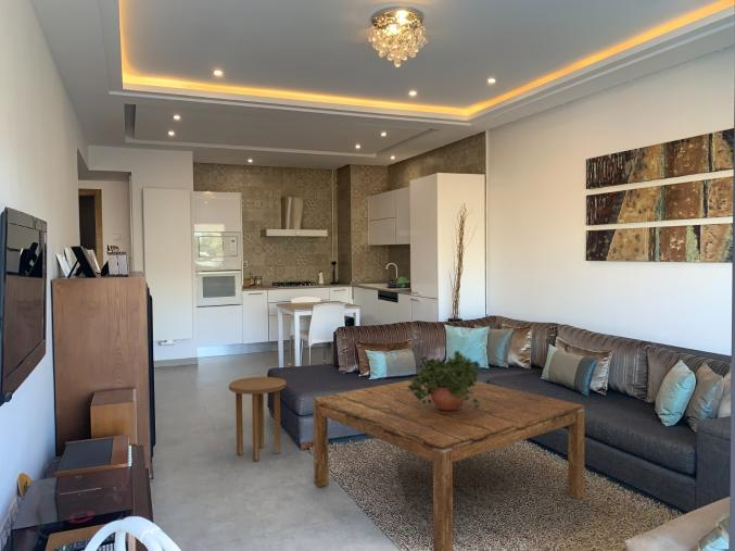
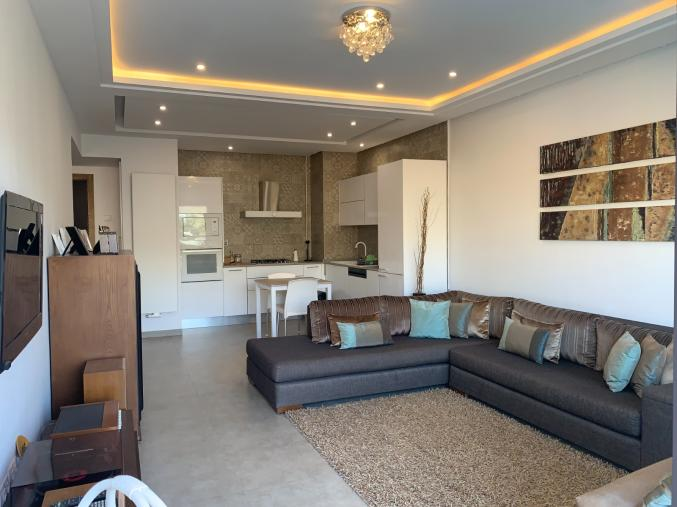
- side table [228,376,288,462]
- potted plant [407,349,481,410]
- coffee table [313,379,585,551]
